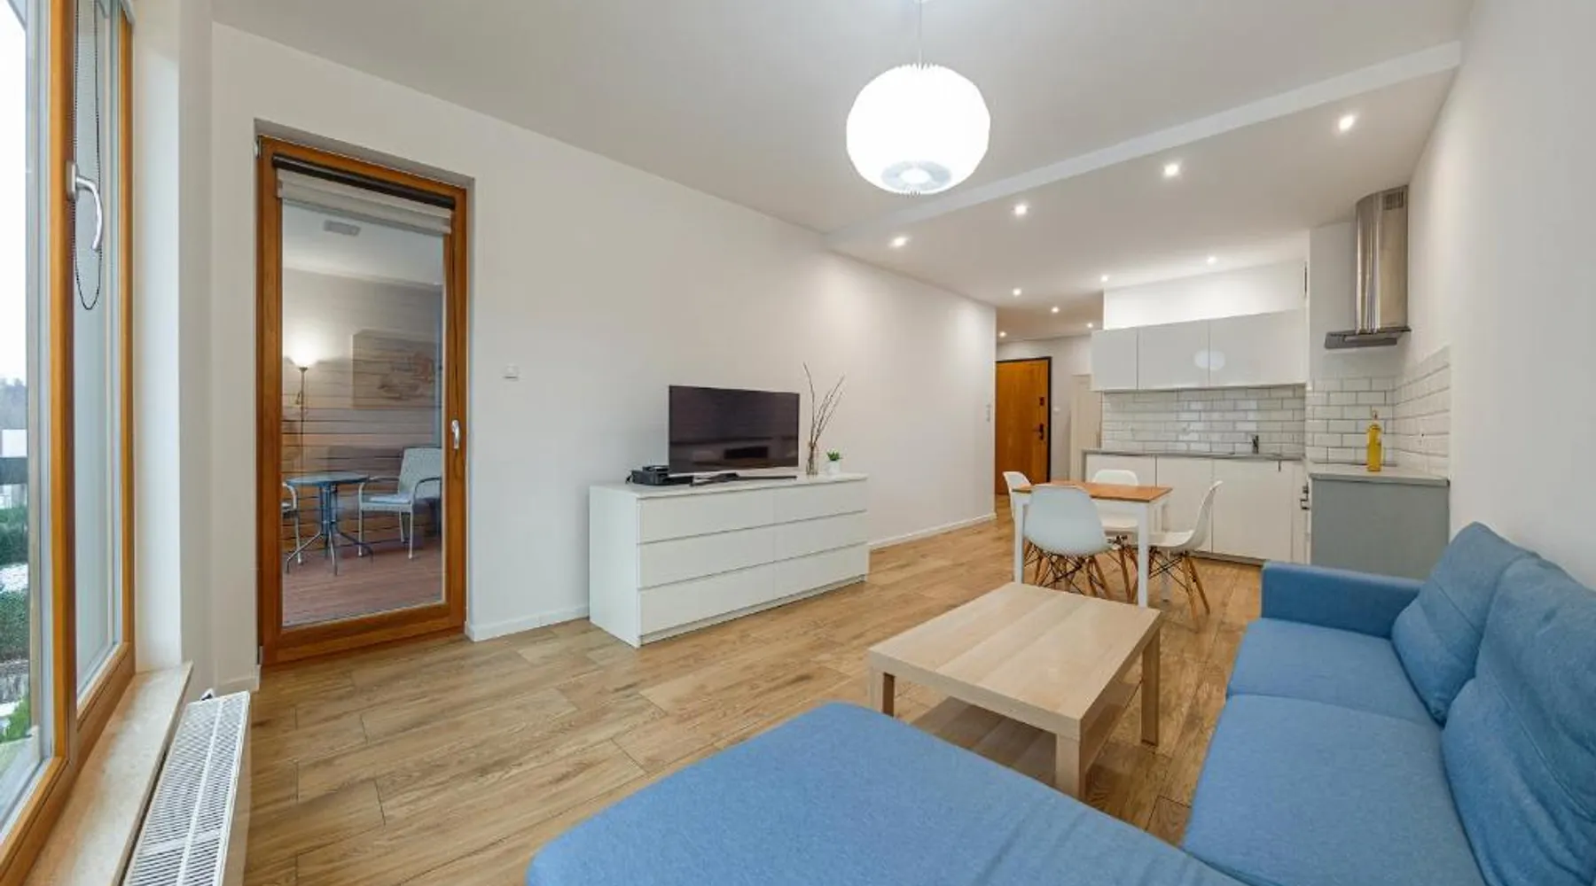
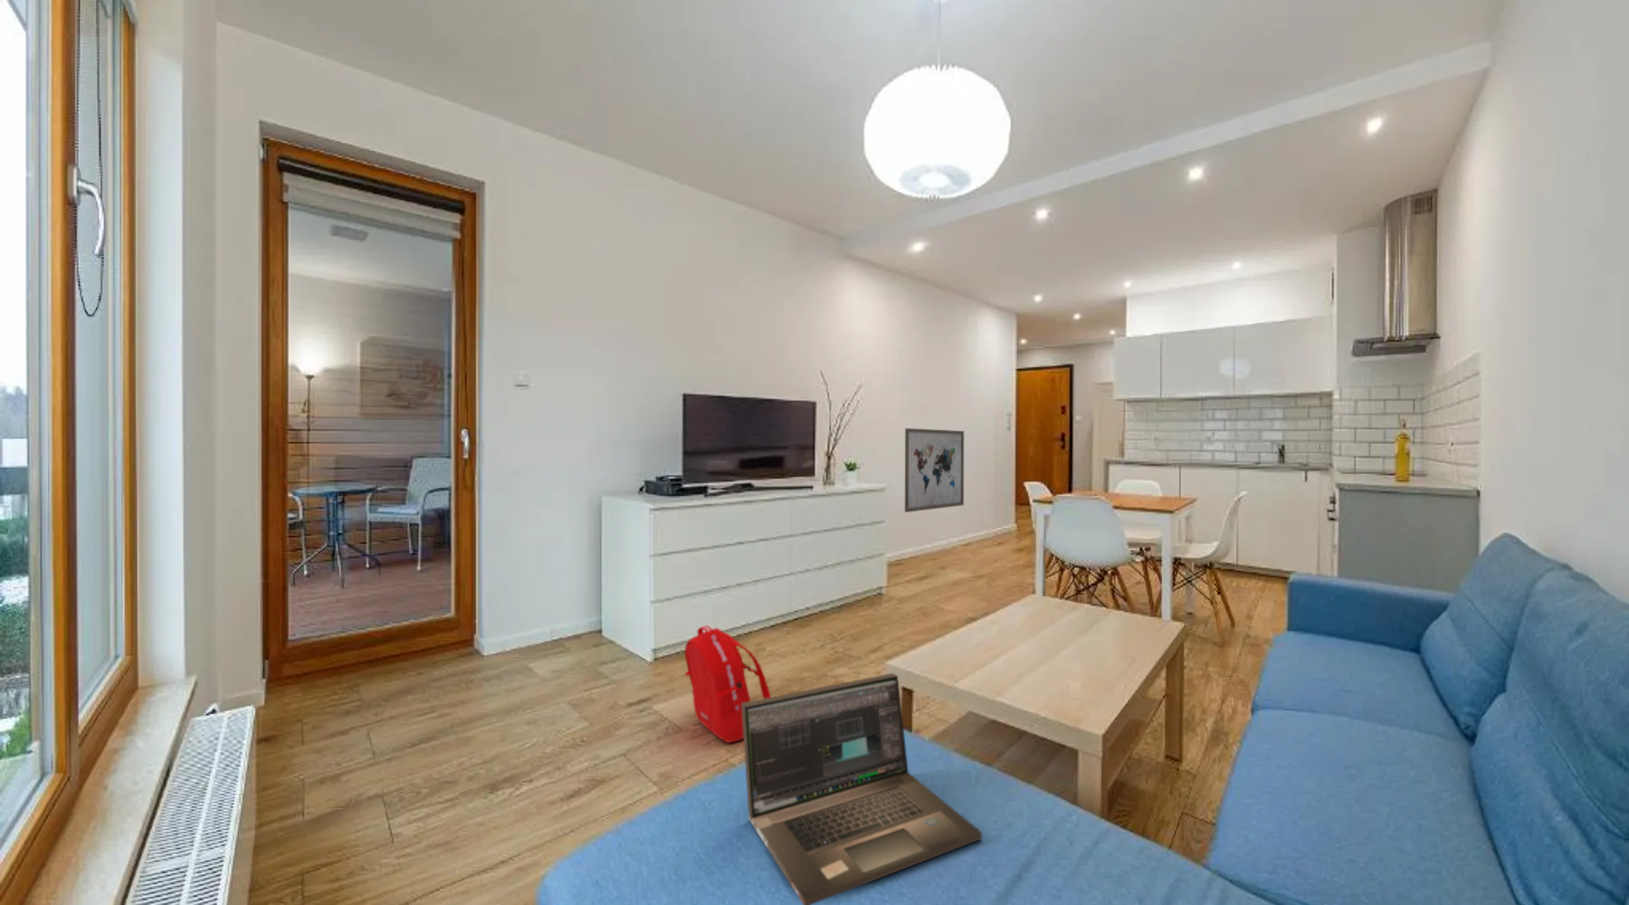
+ laptop [741,672,983,905]
+ wall art [904,427,965,513]
+ backpack [684,624,772,743]
